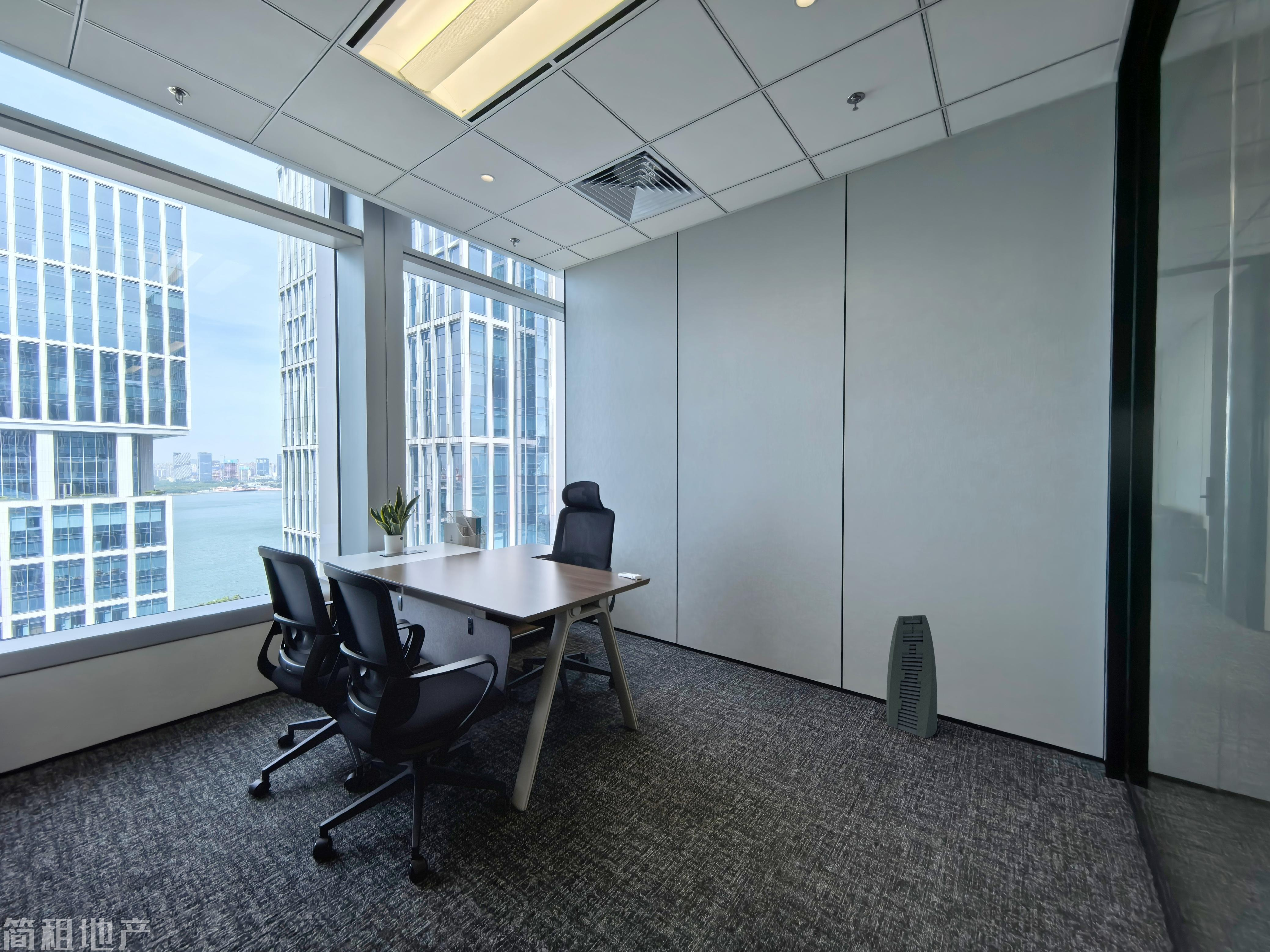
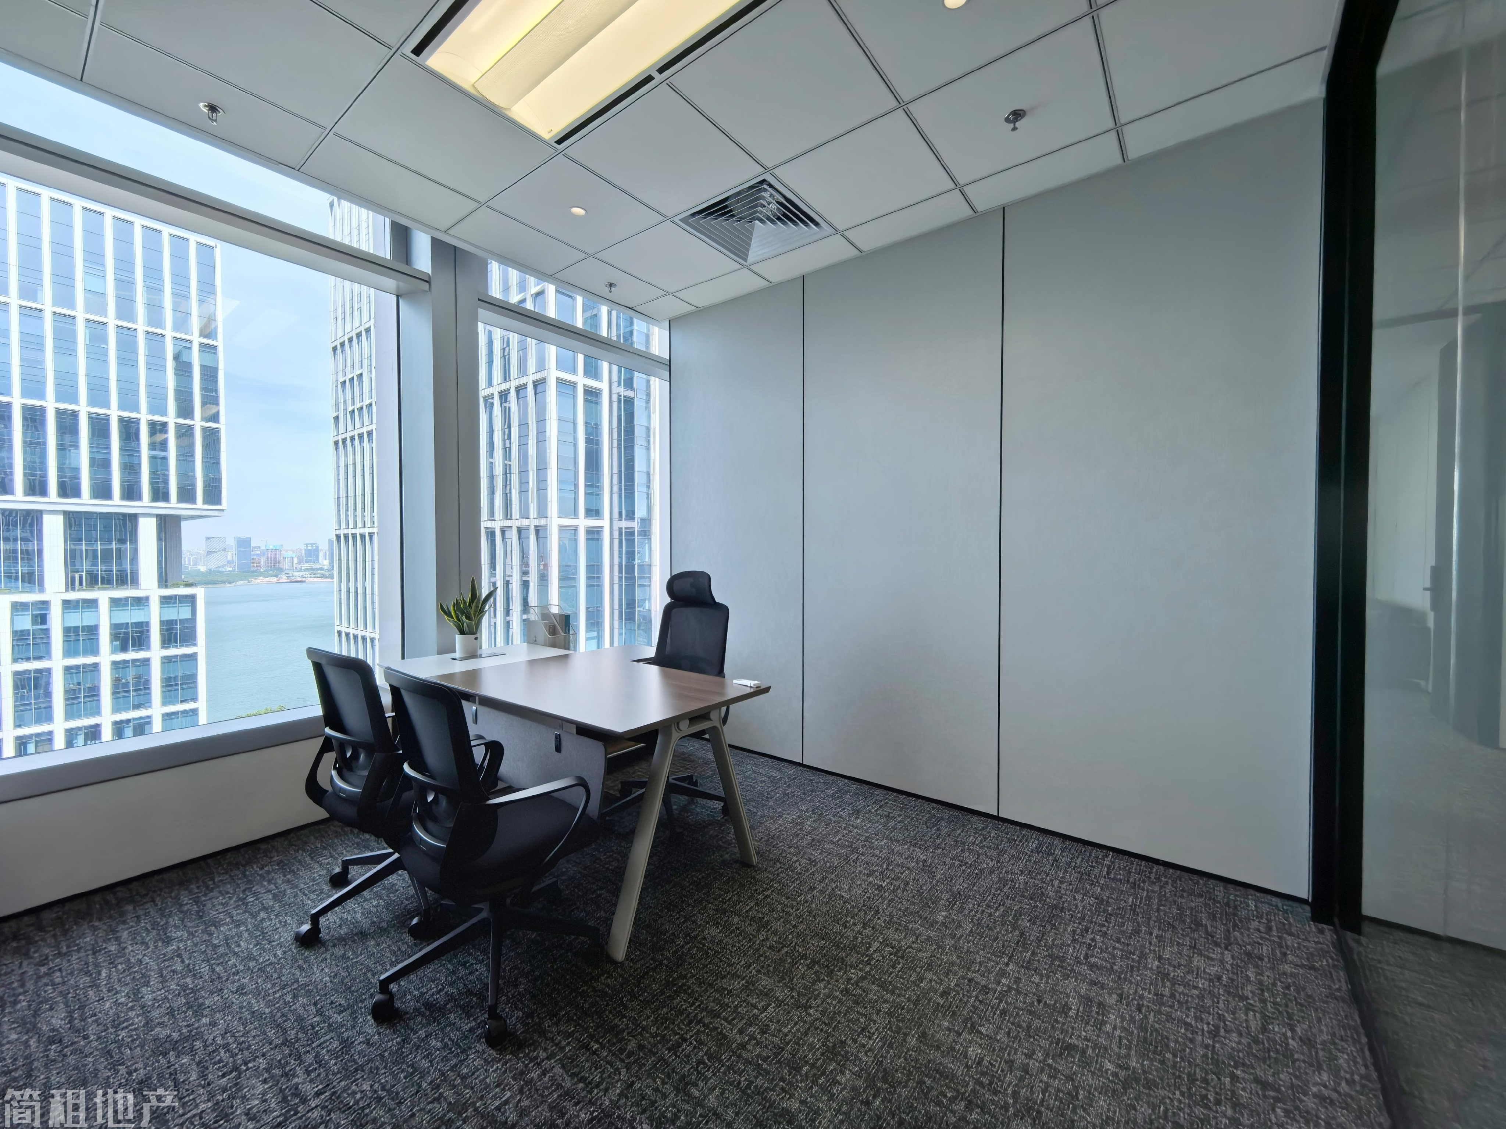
- air purifier [886,615,938,739]
